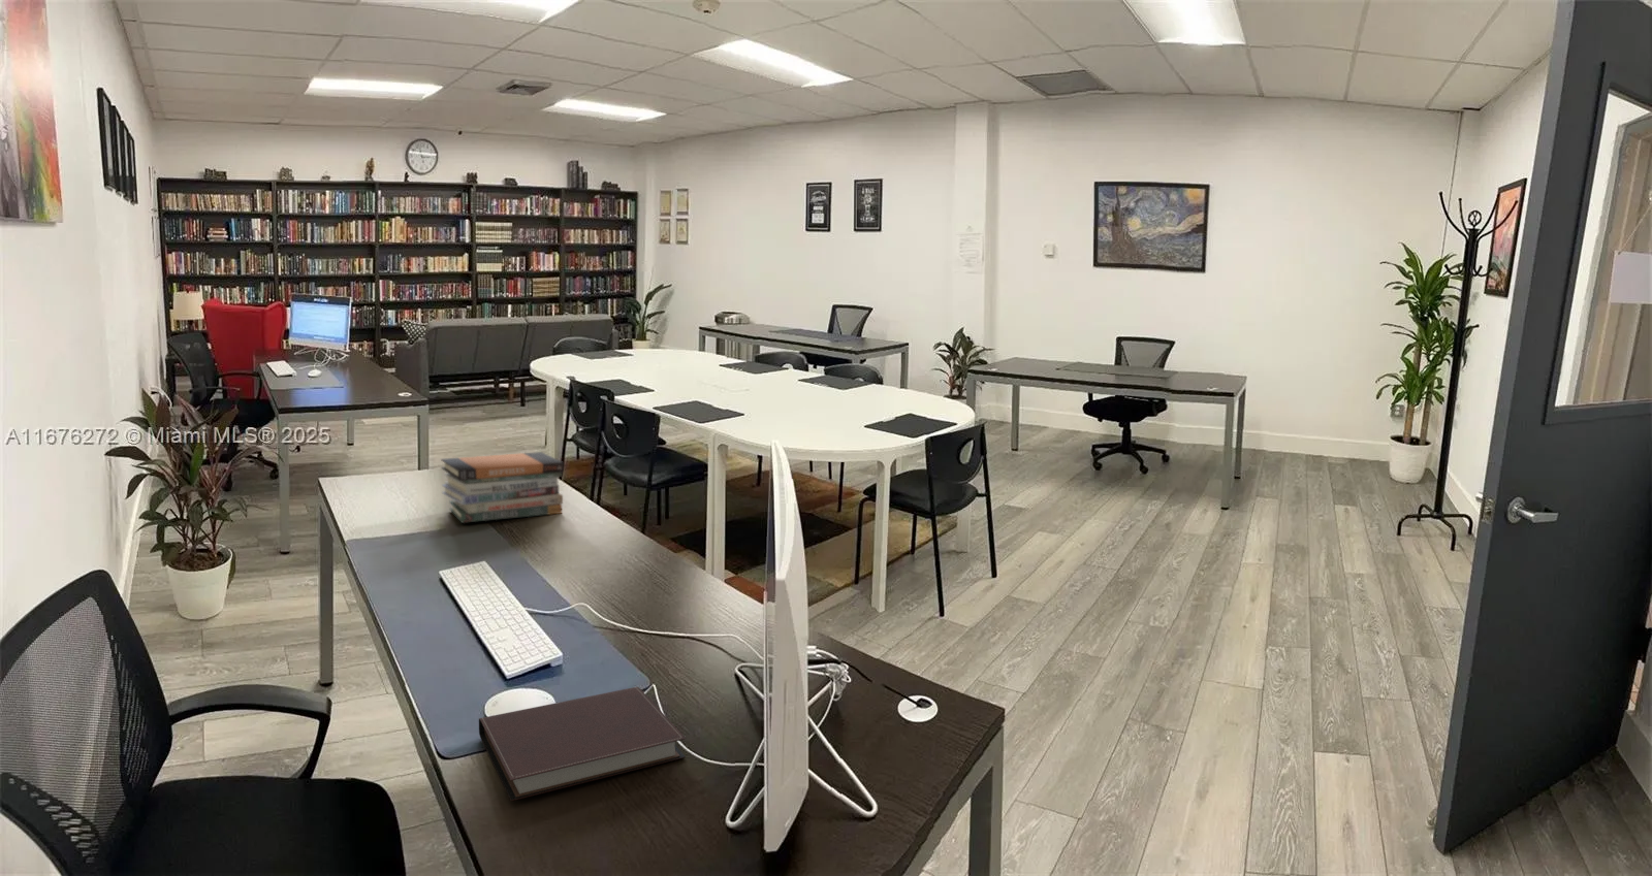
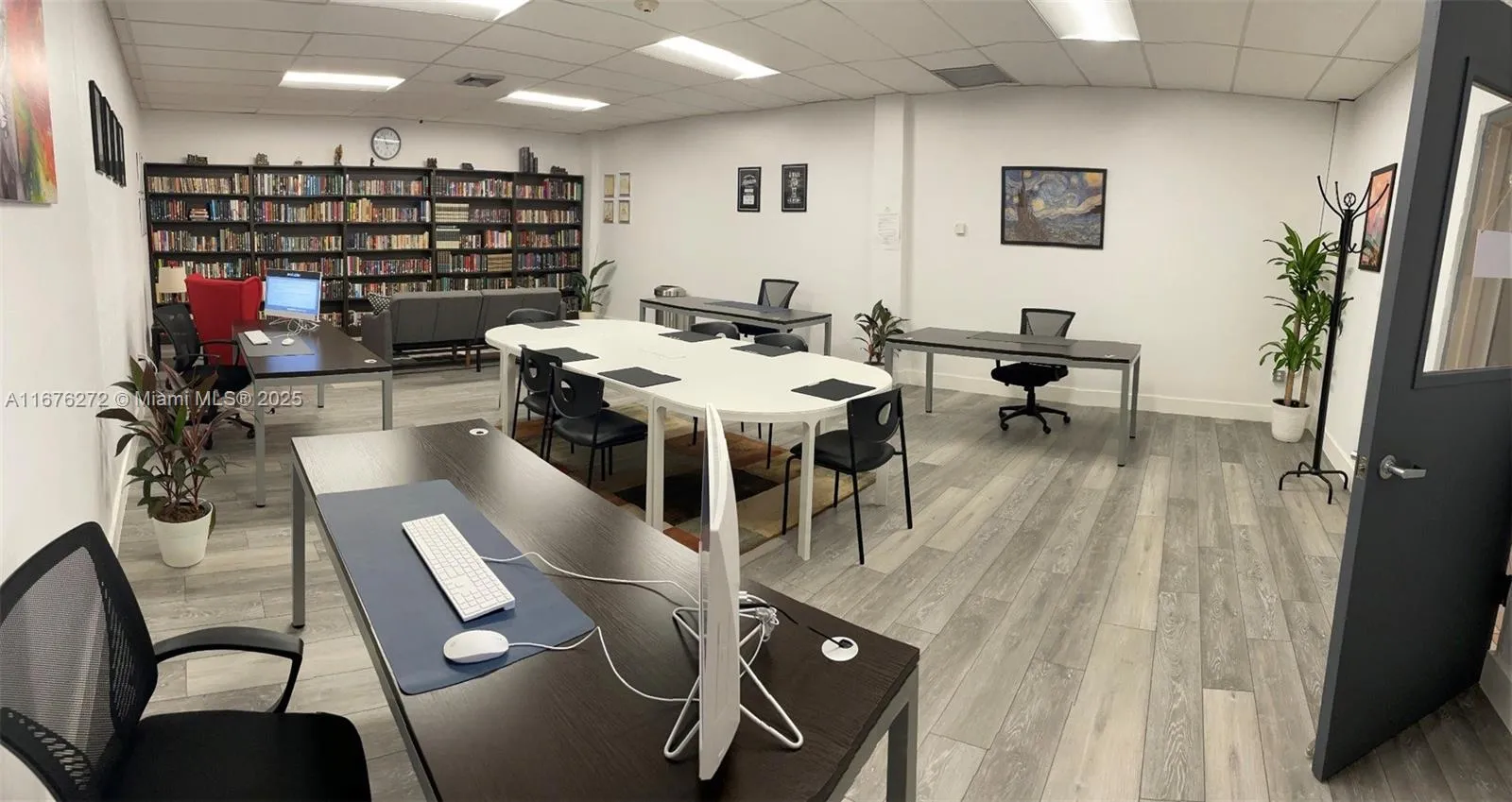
- notebook [479,686,686,802]
- book stack [440,451,565,524]
